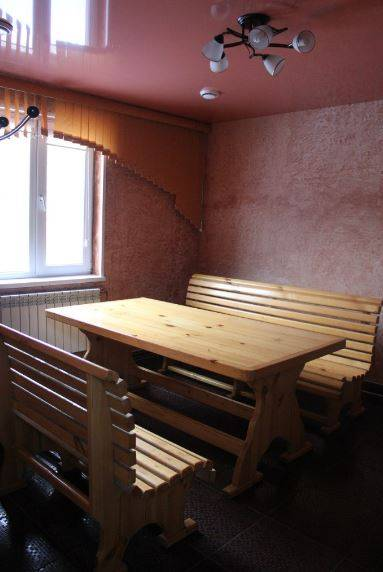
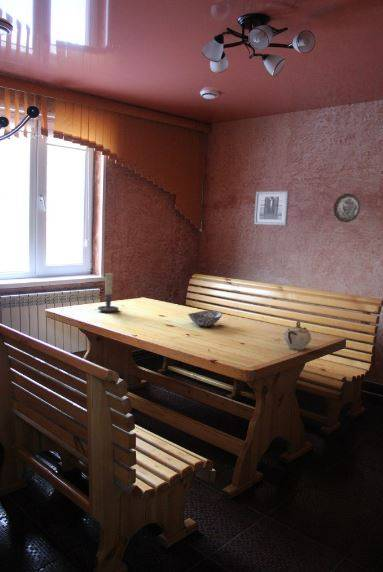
+ wall art [253,190,290,226]
+ decorative bowl [187,309,223,327]
+ decorative plate [333,193,361,224]
+ sugar bowl [283,320,312,351]
+ candle holder [97,272,120,314]
